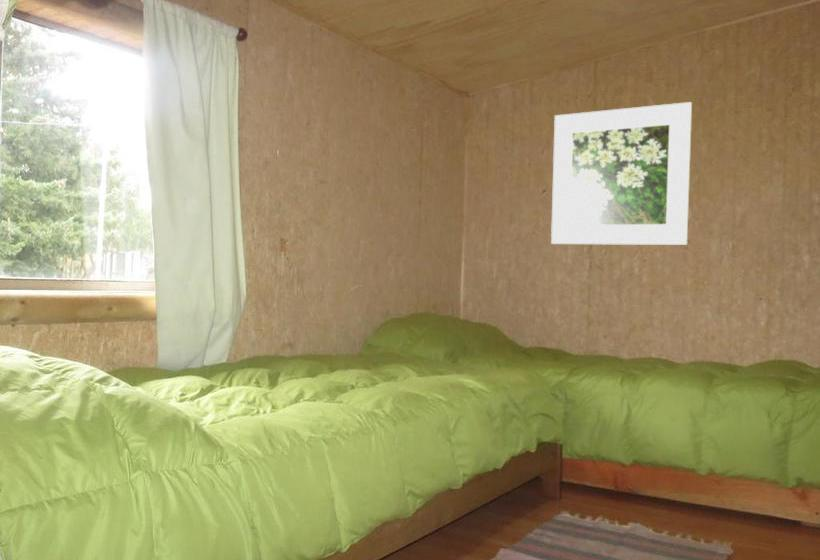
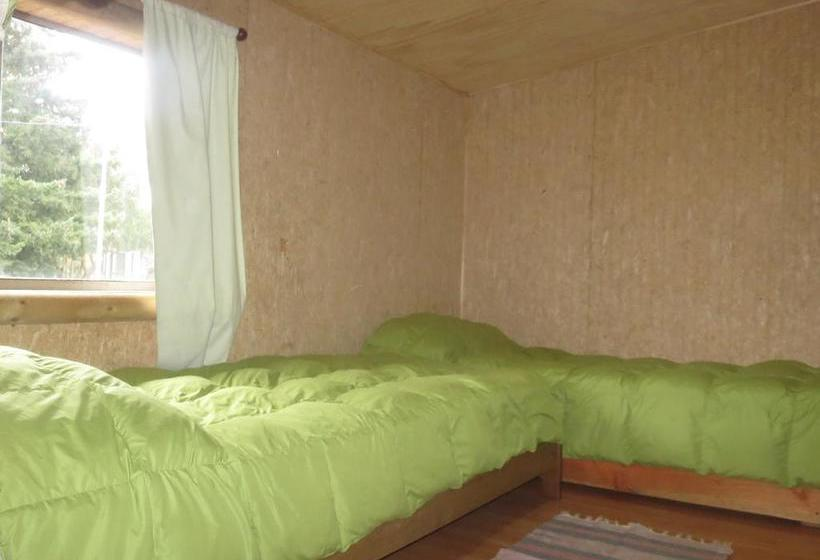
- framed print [550,101,693,246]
